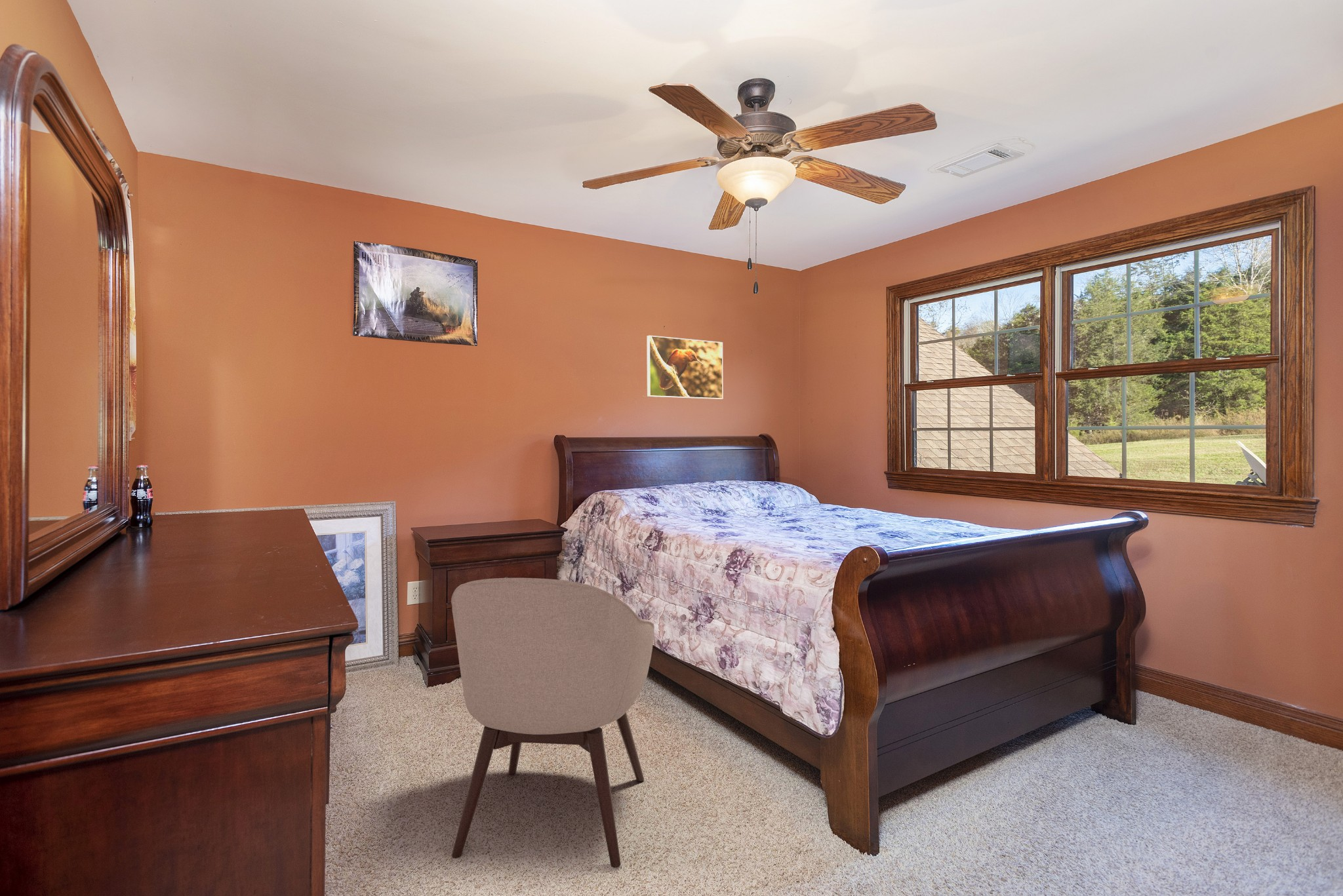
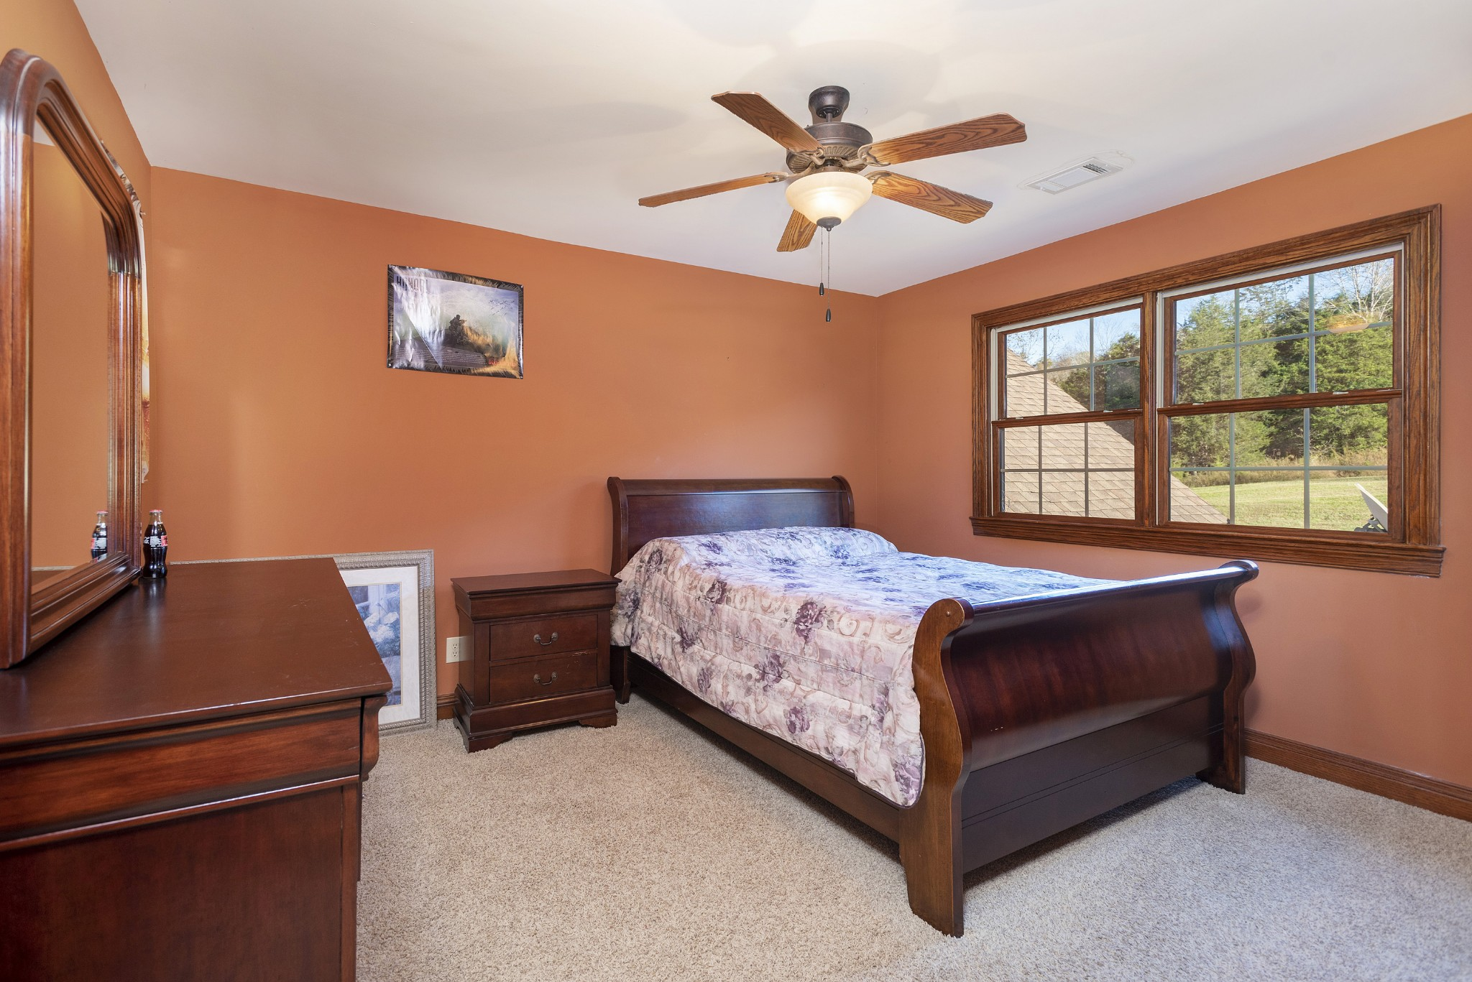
- chair [451,577,655,868]
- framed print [646,335,723,400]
